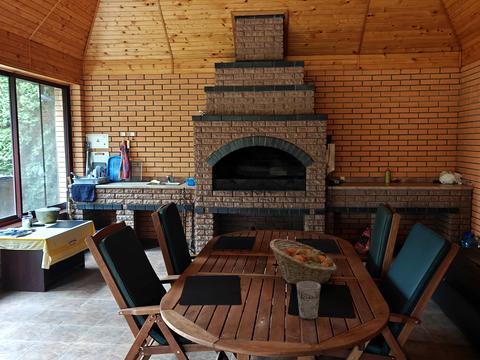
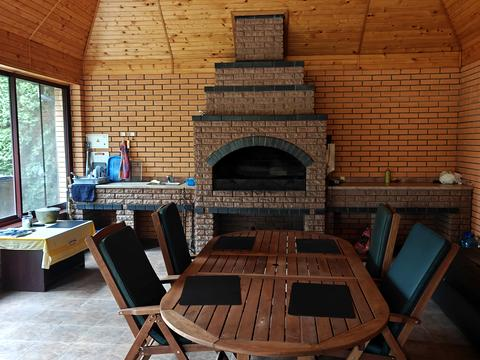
- fruit basket [269,238,337,286]
- cup [296,281,321,321]
